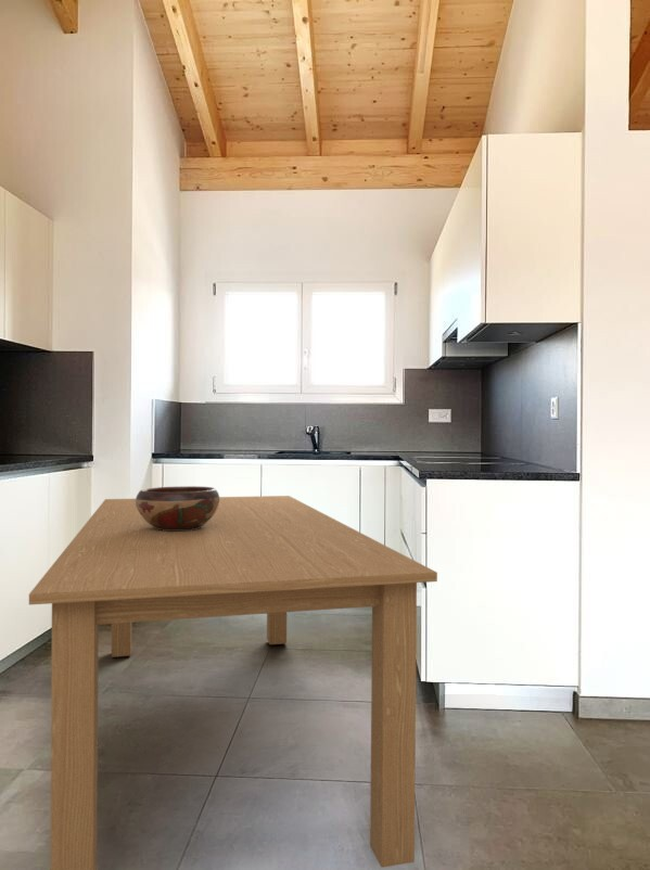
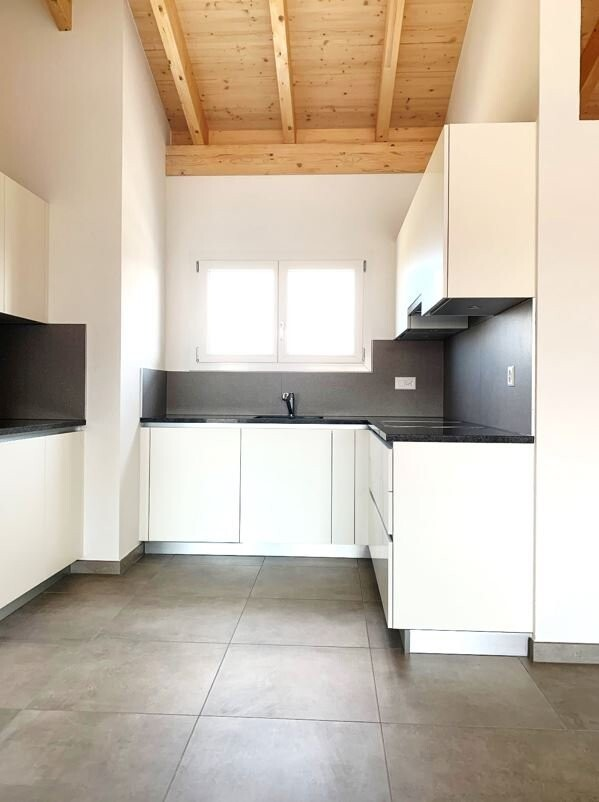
- decorative bowl [135,485,220,530]
- dining table [28,495,438,870]
